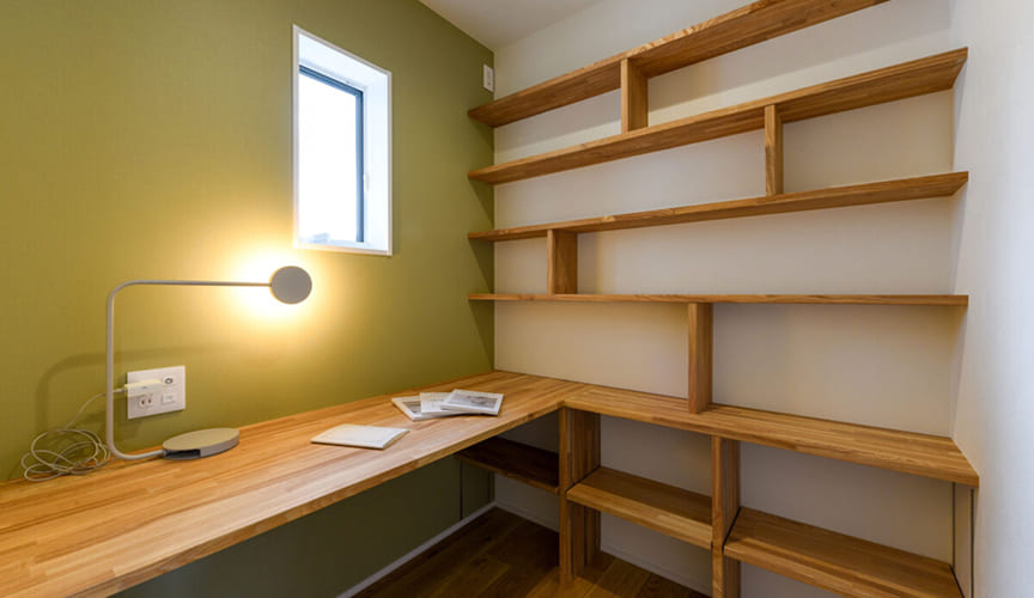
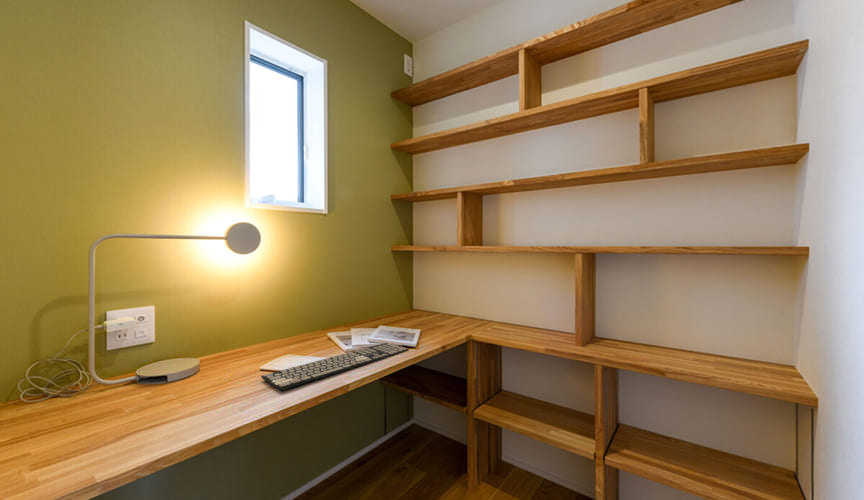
+ keyboard [260,342,410,391]
